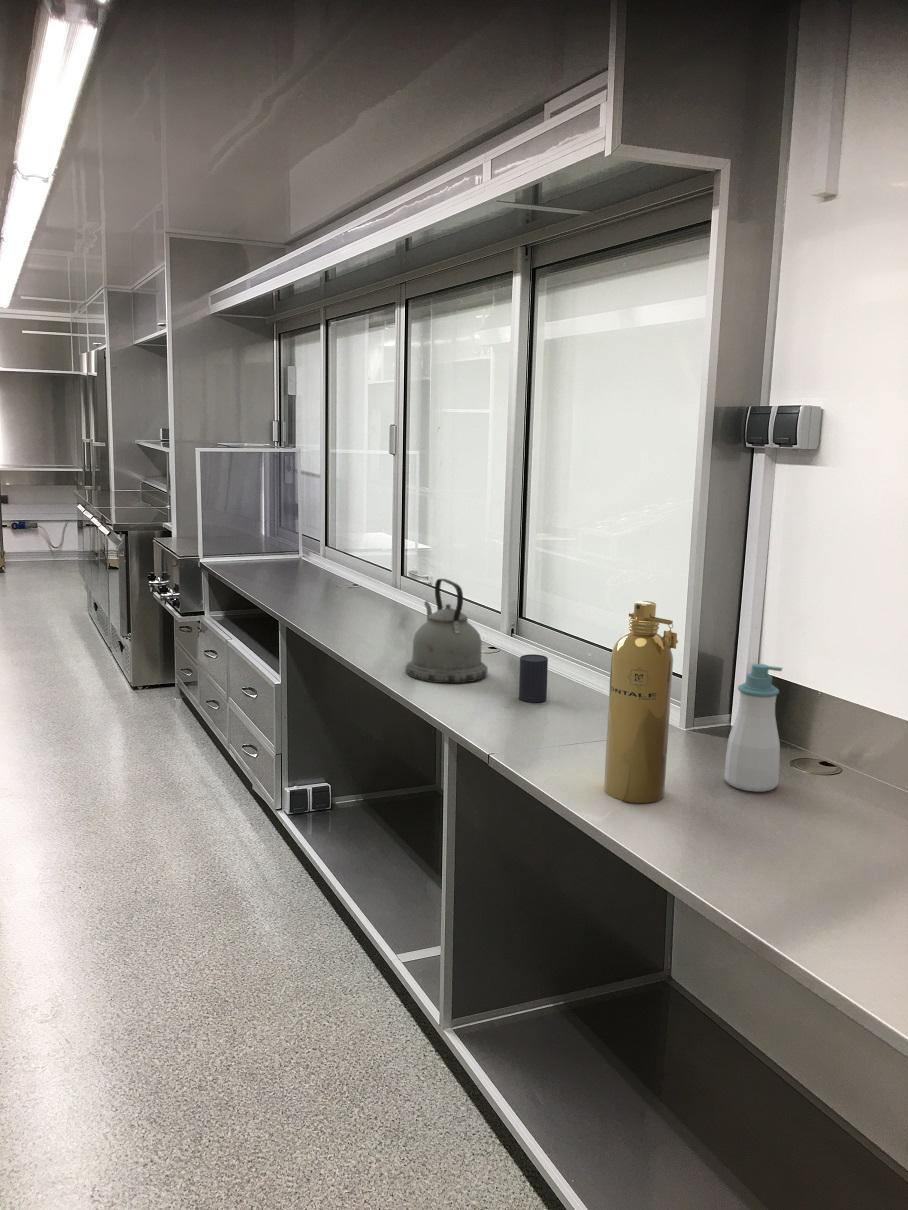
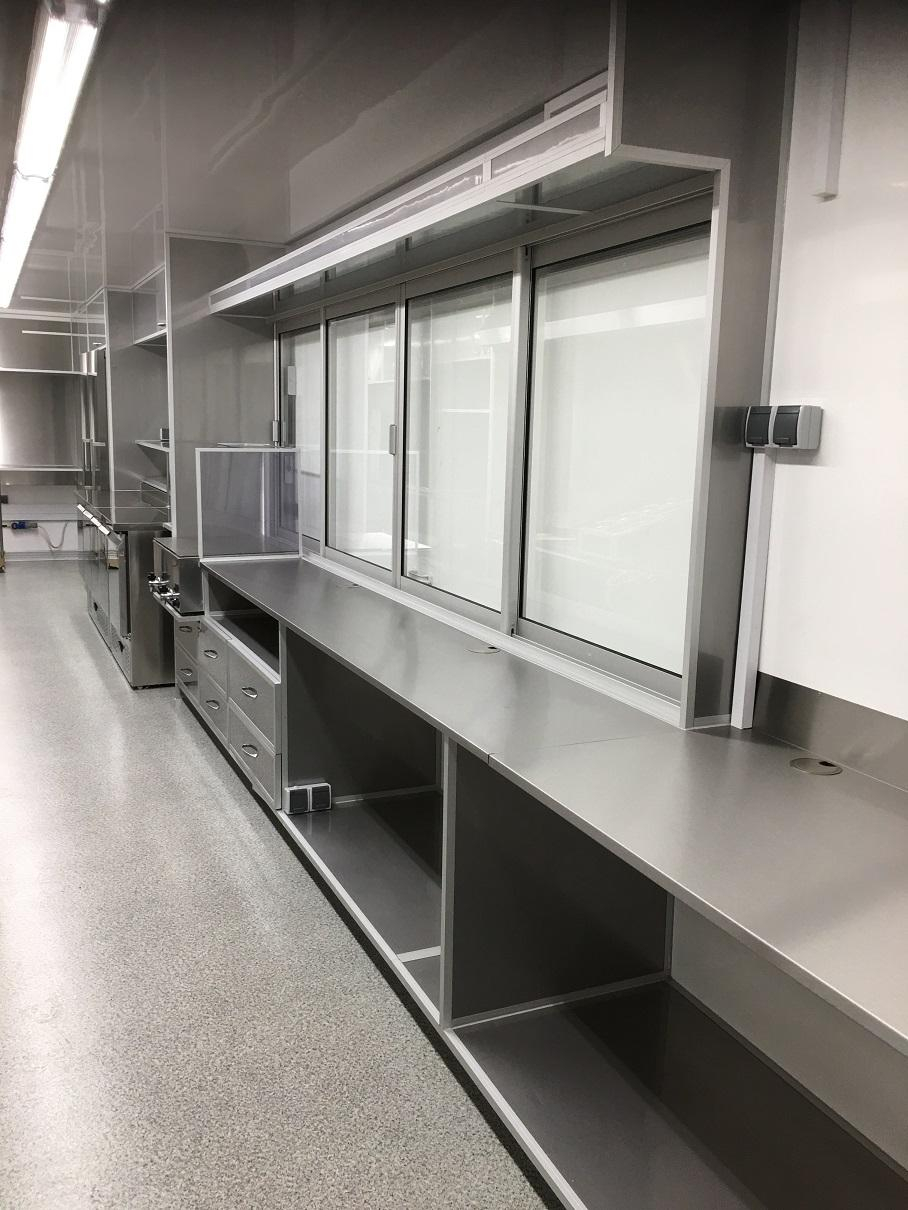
- soap bottle [723,663,784,793]
- spray bottle [603,600,680,804]
- kettle [404,578,489,684]
- cup [518,653,549,703]
